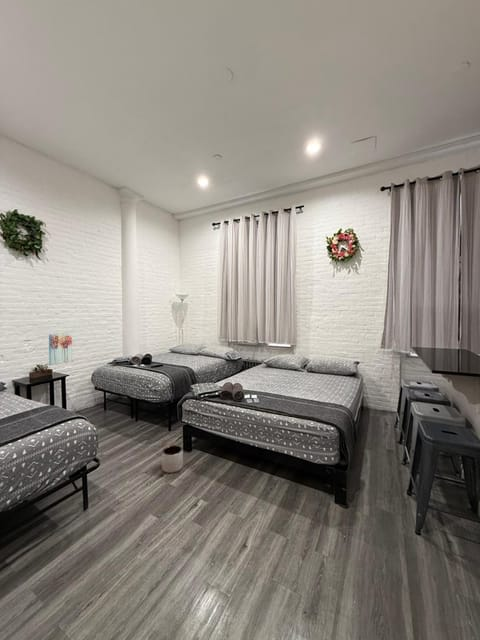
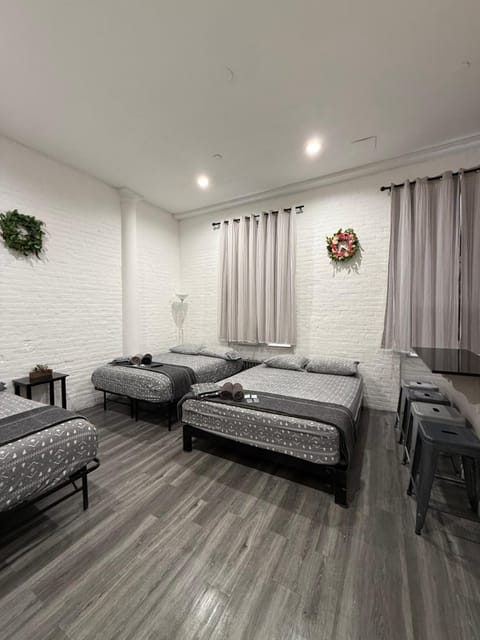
- planter [161,444,184,474]
- wall art [48,332,73,366]
